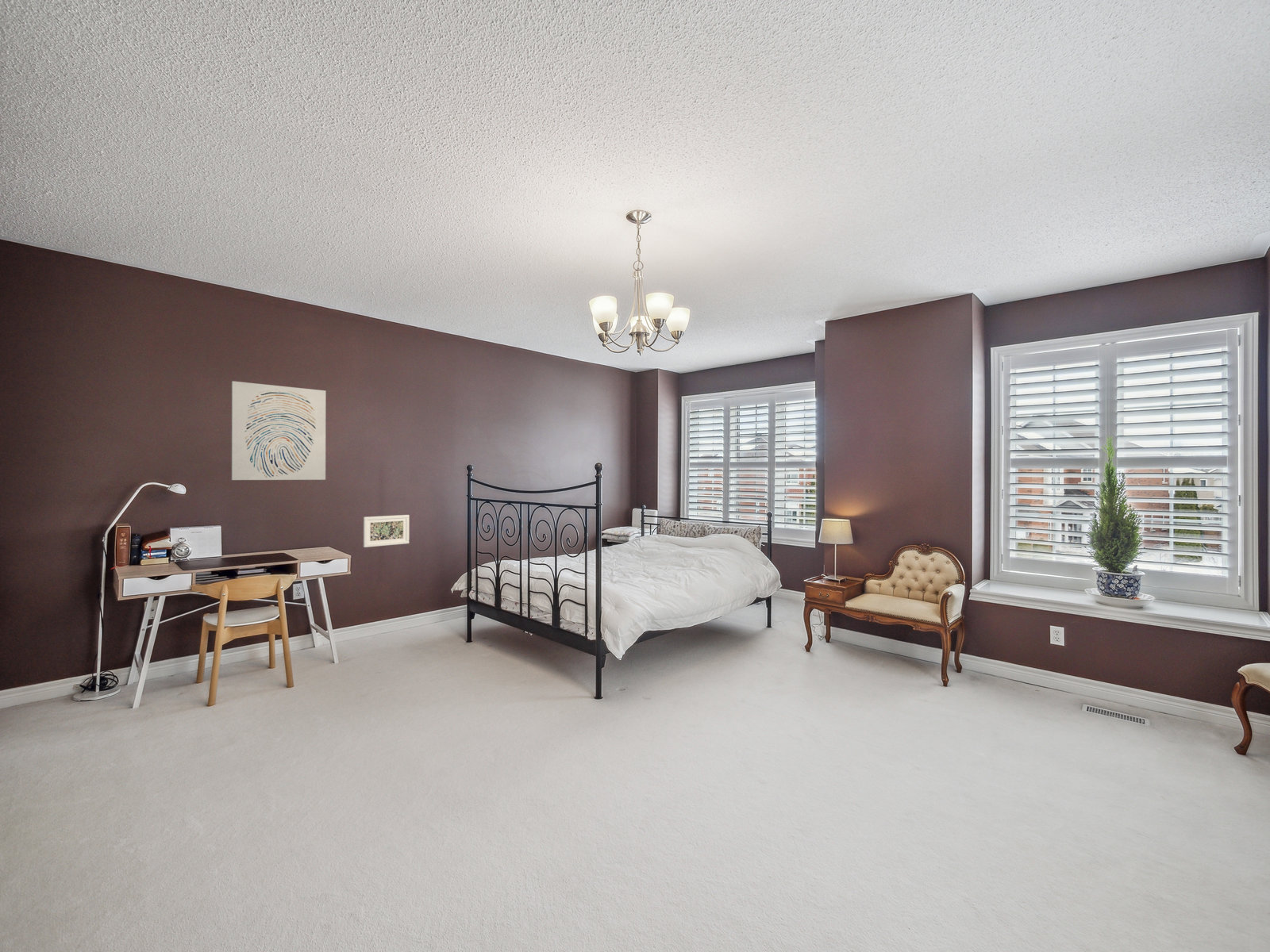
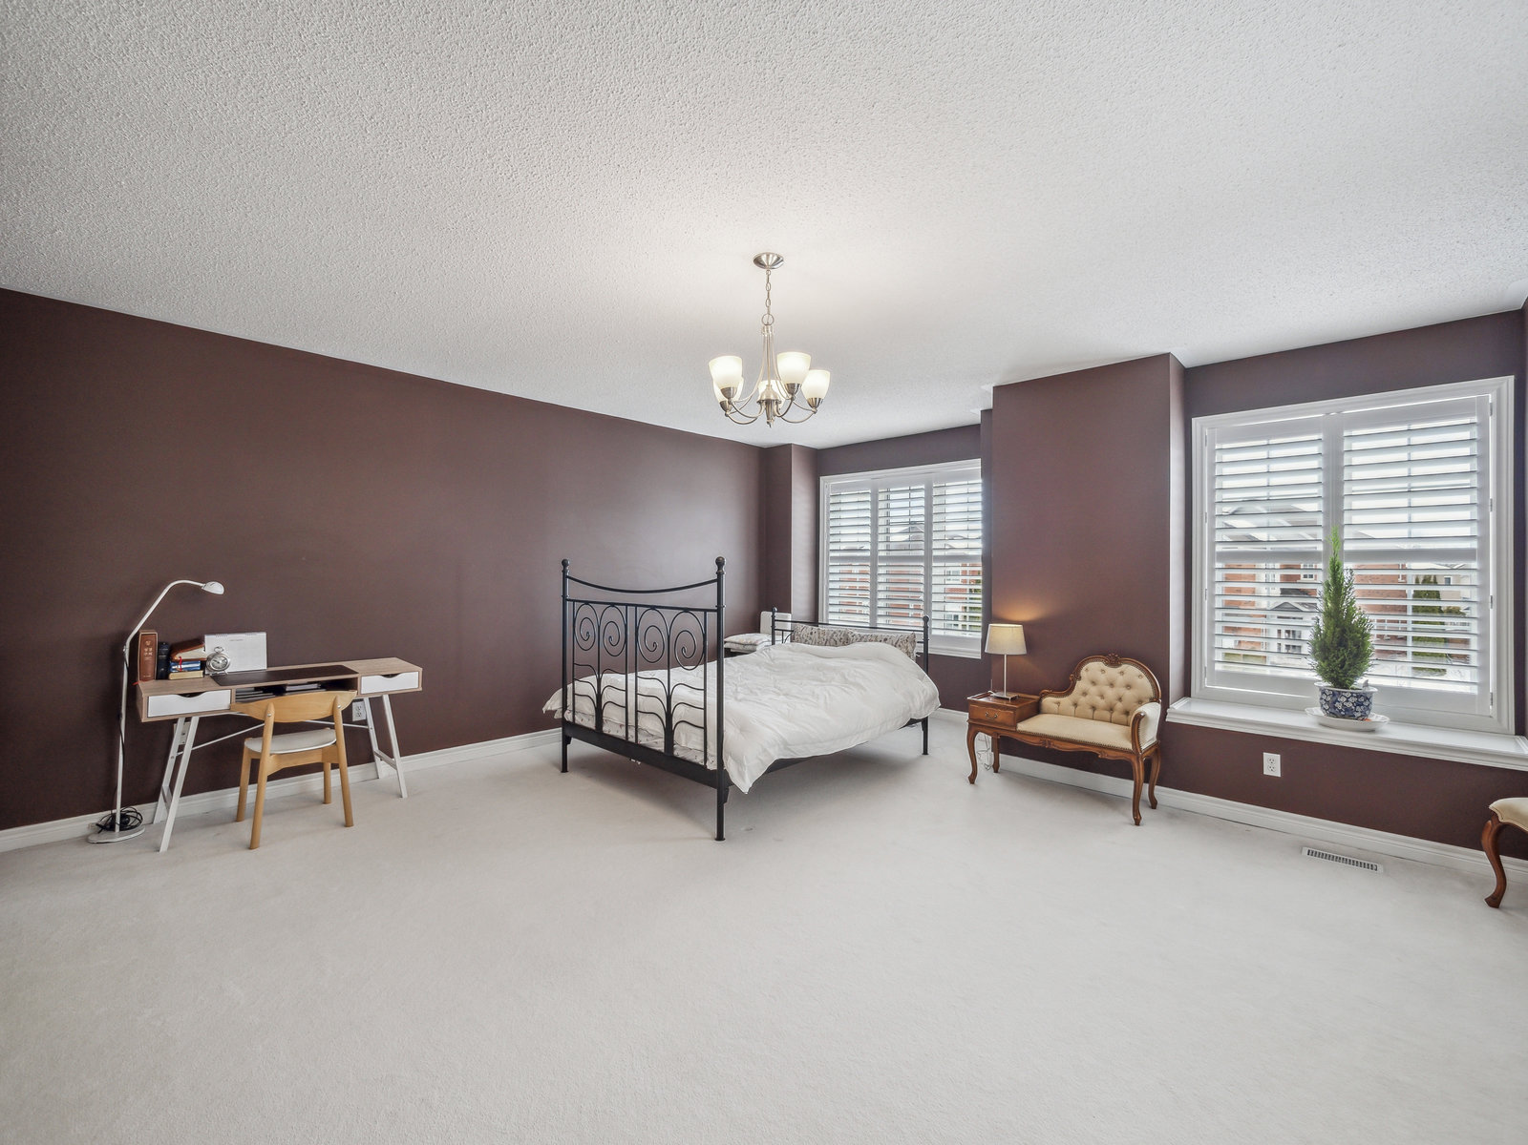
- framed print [363,514,410,548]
- wall art [231,381,326,481]
